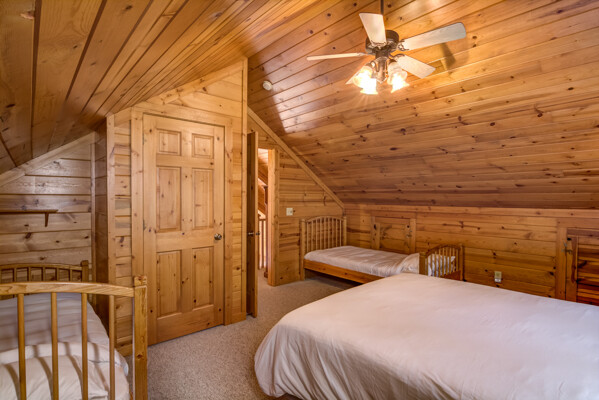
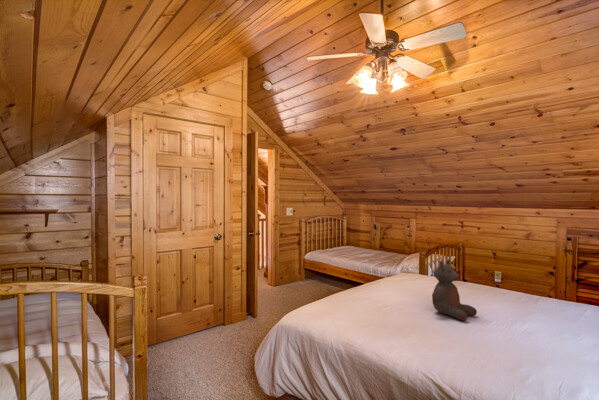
+ teddy bear [431,258,478,322]
